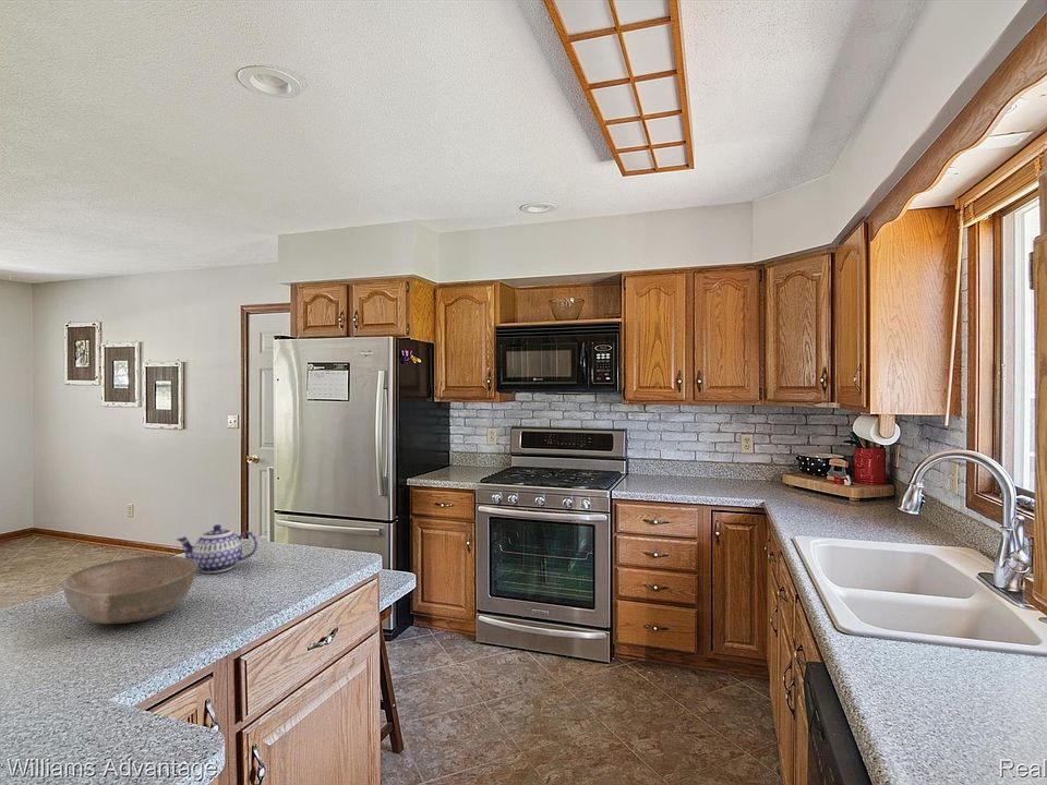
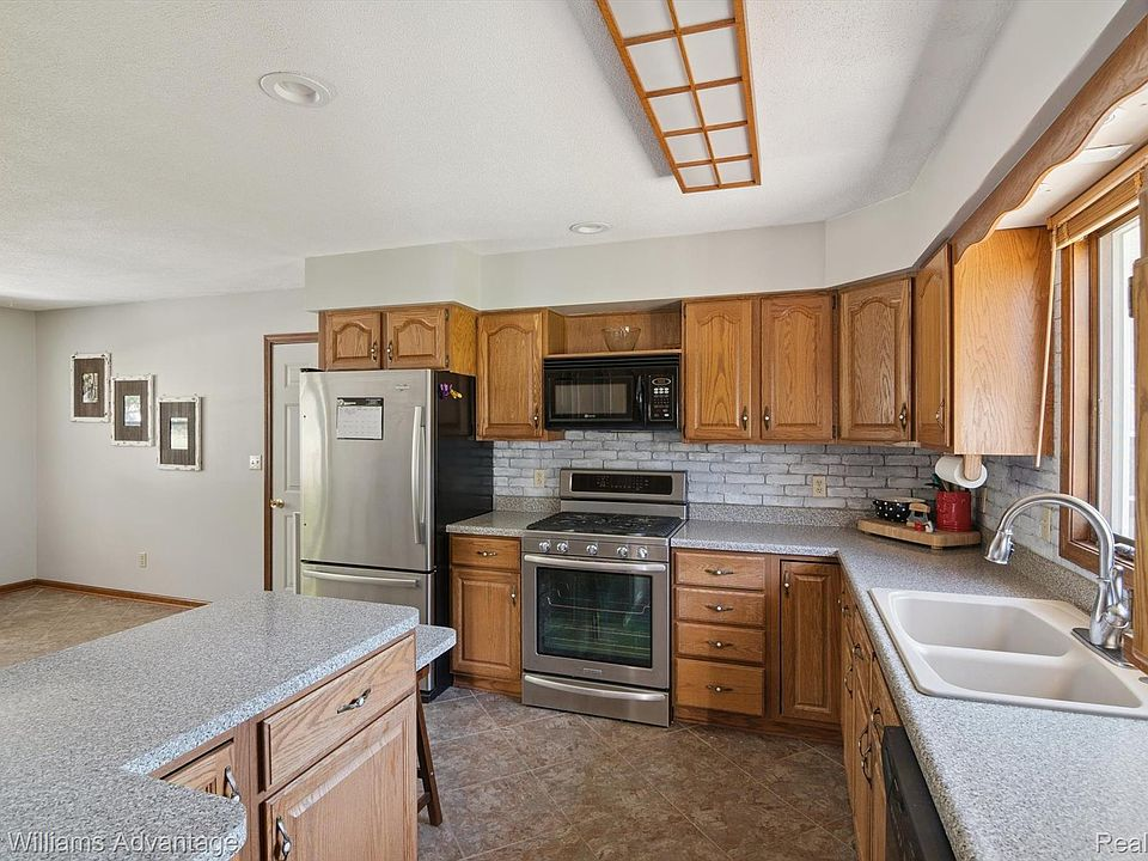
- bowl [62,555,198,625]
- teapot [176,523,258,575]
